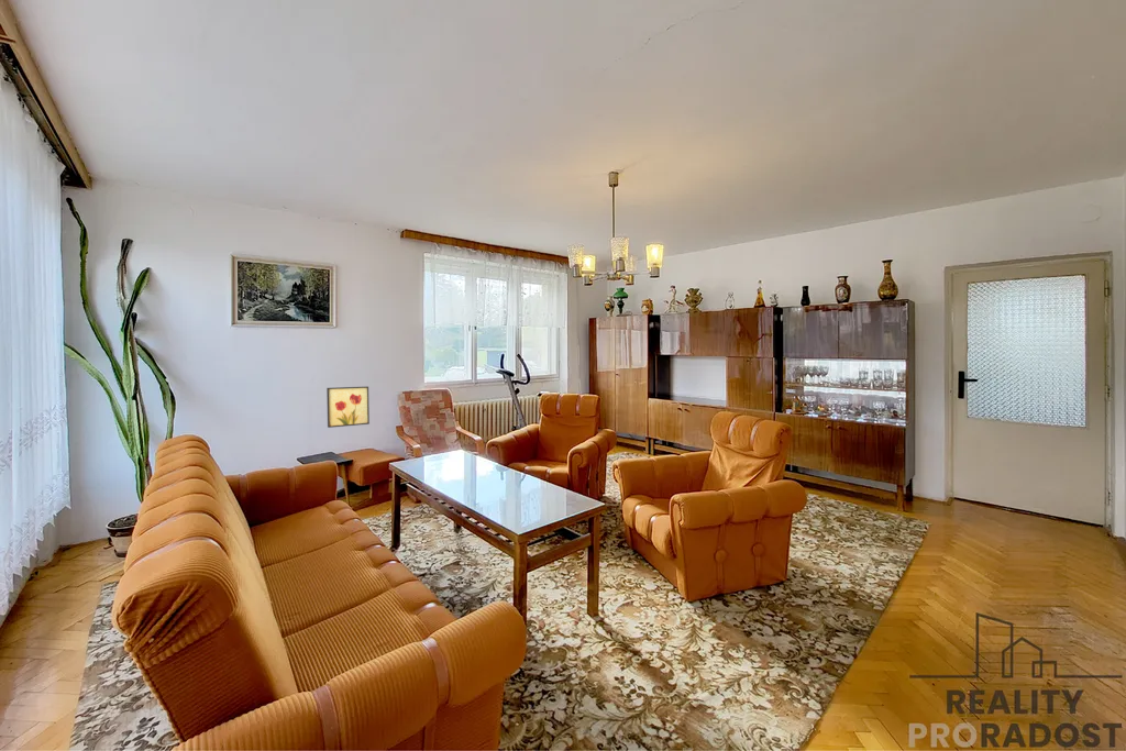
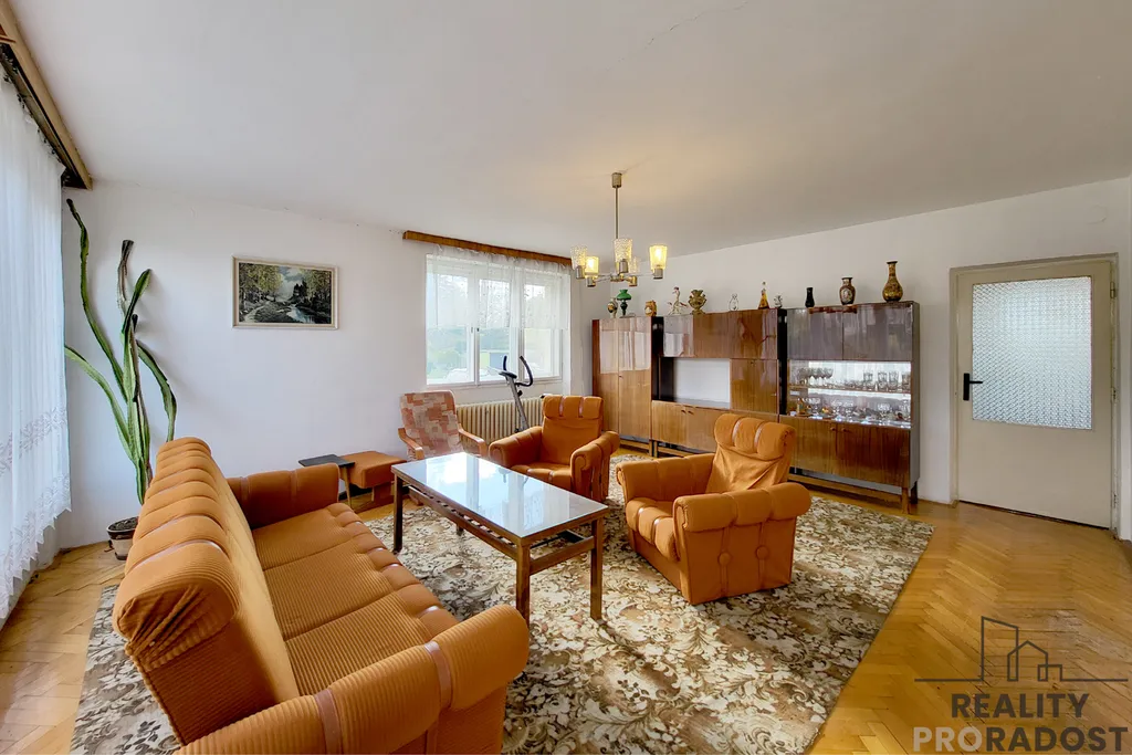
- wall art [325,386,371,429]
